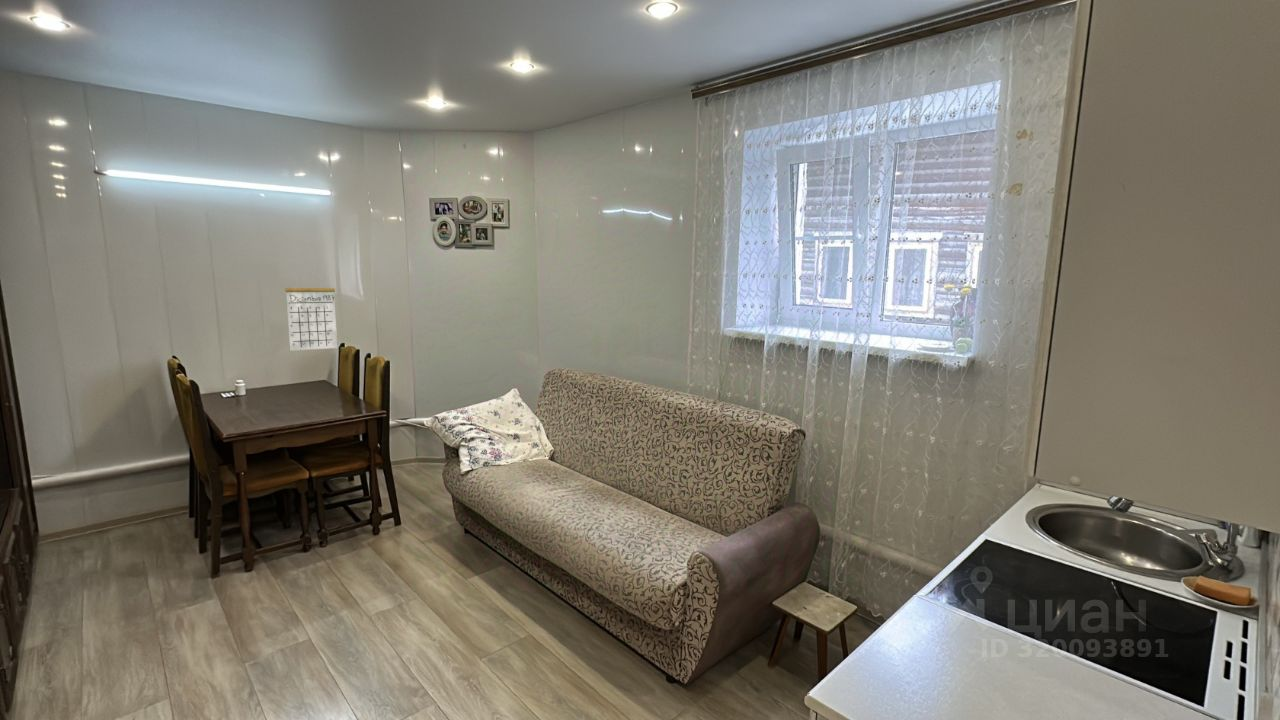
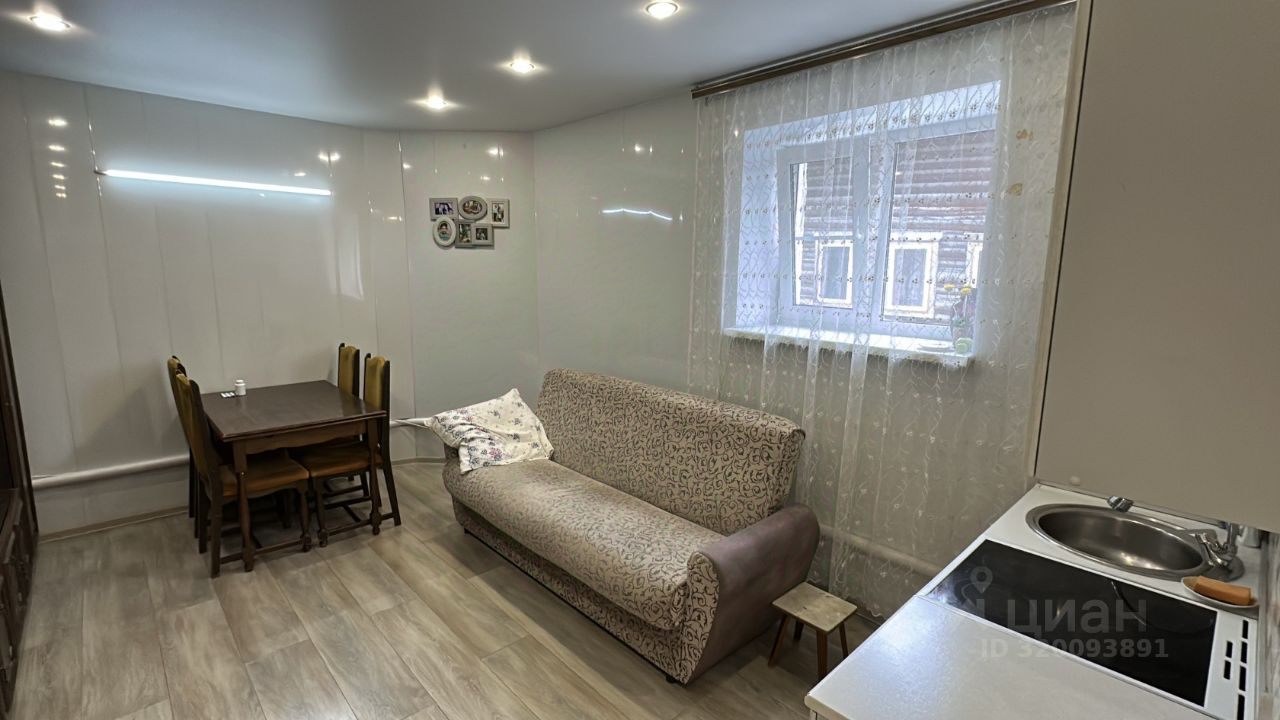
- calendar [284,273,338,352]
